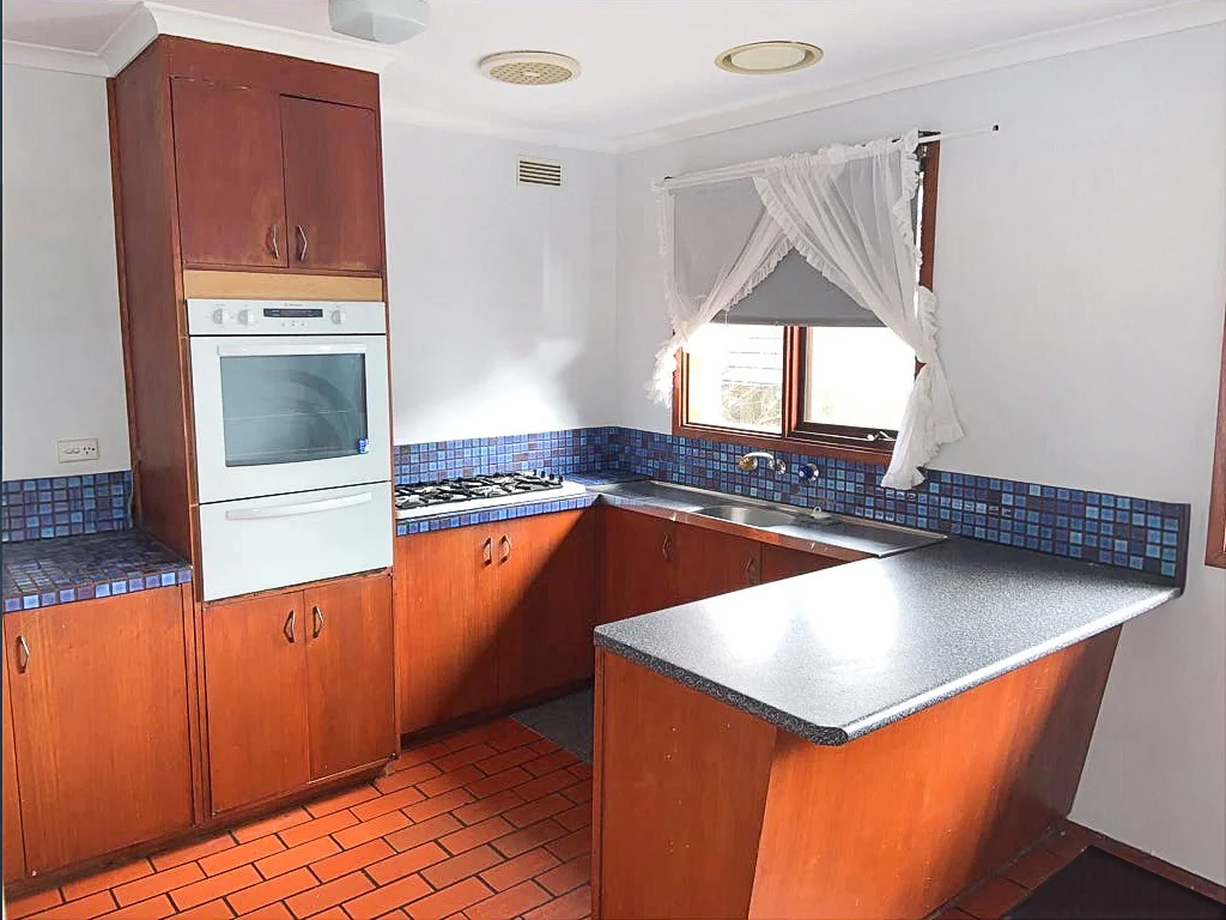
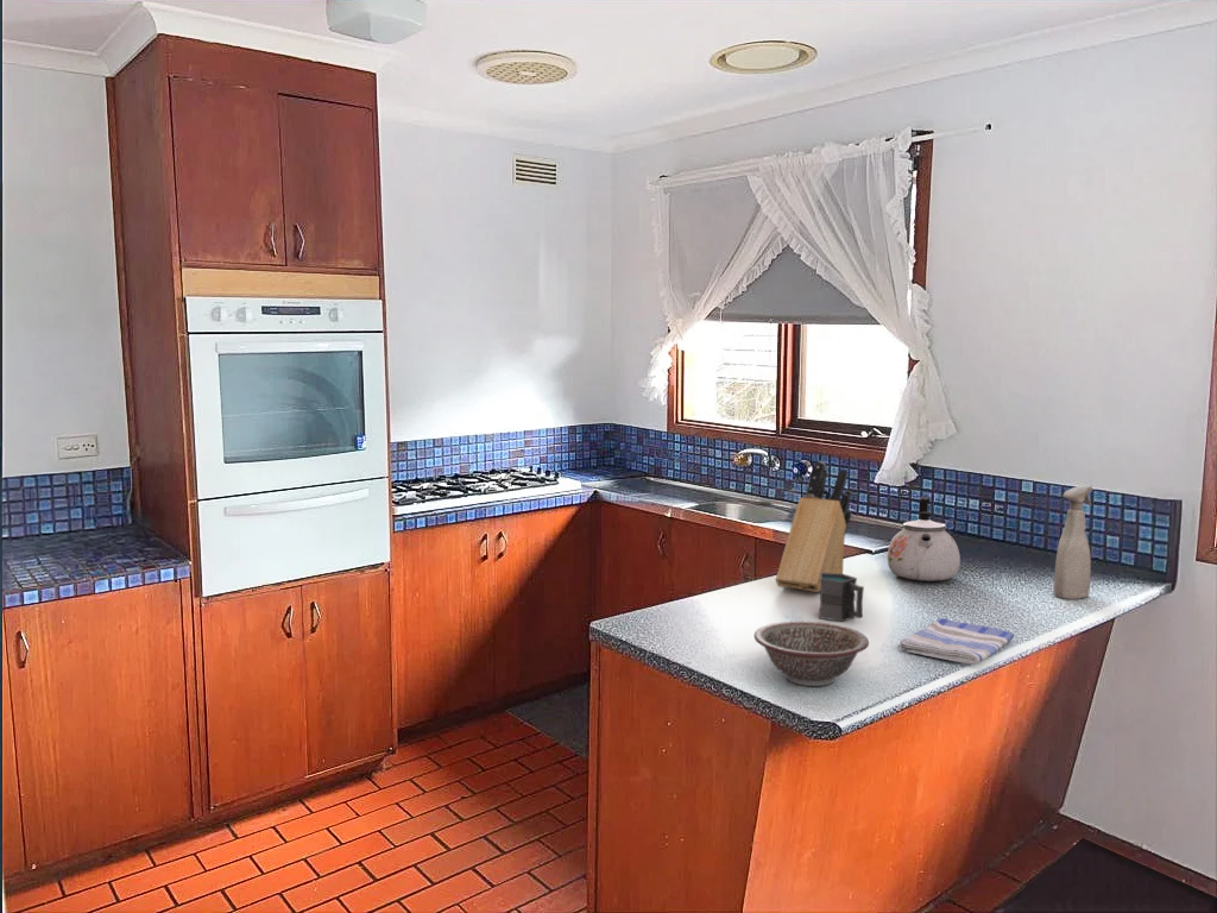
+ decorative bowl [753,621,870,687]
+ dish towel [897,617,1015,666]
+ kettle [887,496,961,583]
+ mug [818,573,865,623]
+ spray bottle [1053,485,1093,600]
+ knife block [775,460,853,593]
